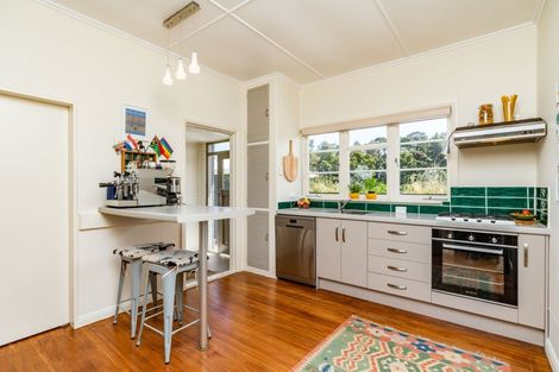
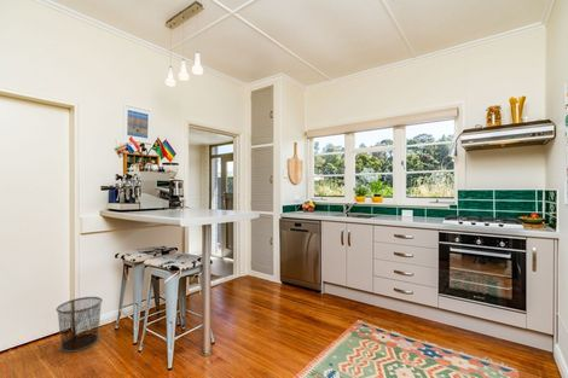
+ waste bin [54,296,104,354]
